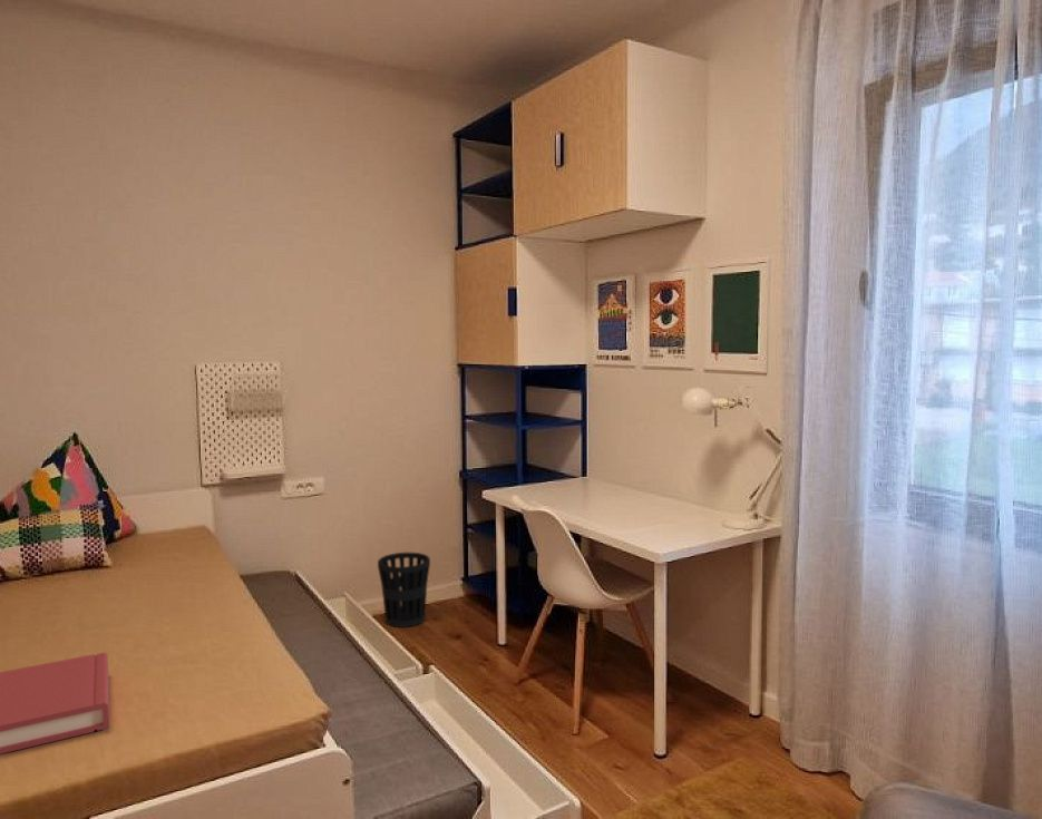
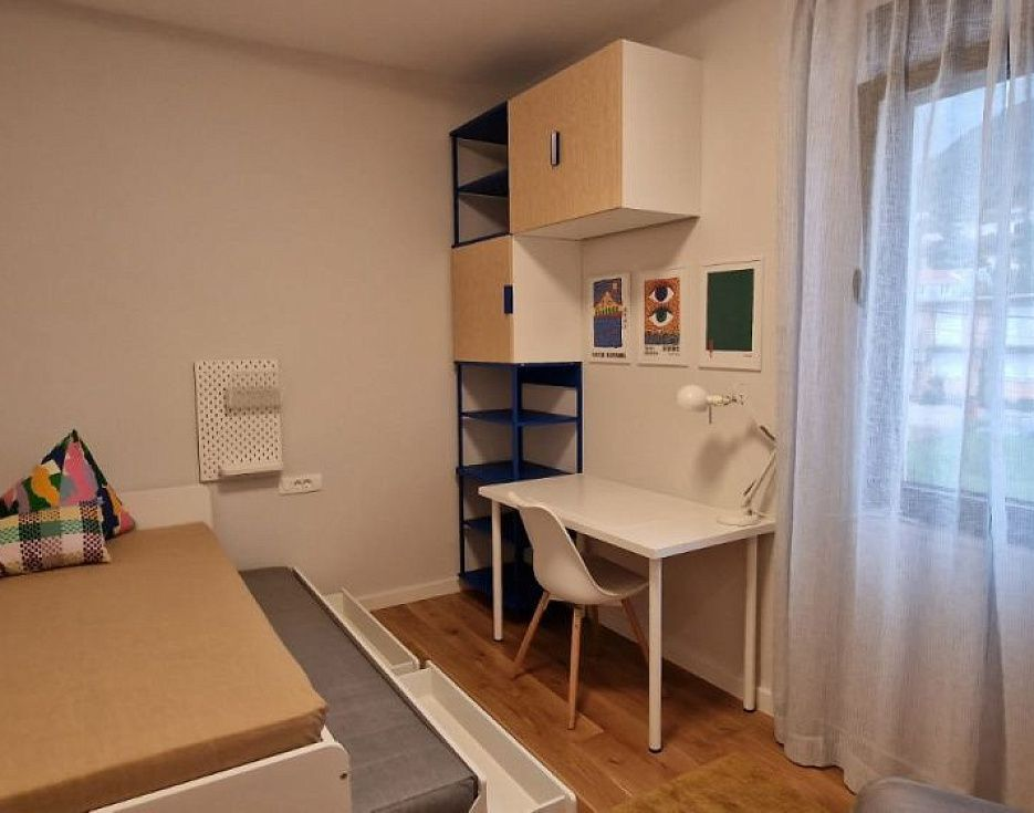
- hardback book [0,652,110,755]
- wastebasket [377,552,431,628]
